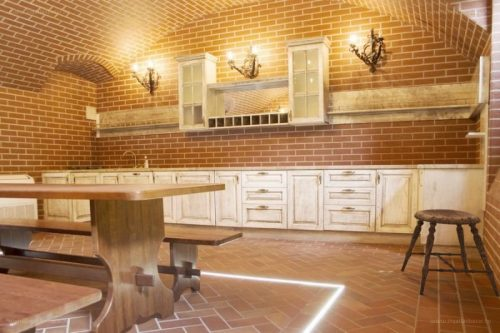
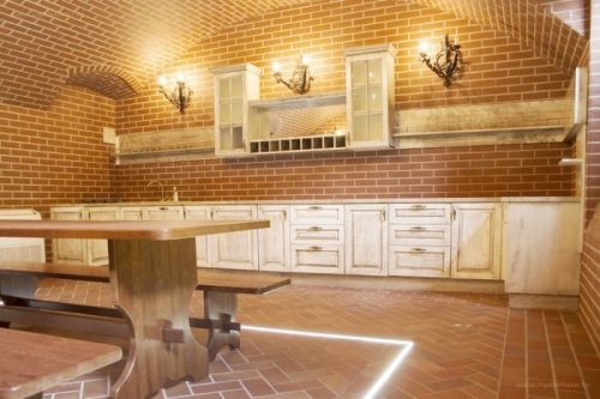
- stool [400,208,500,298]
